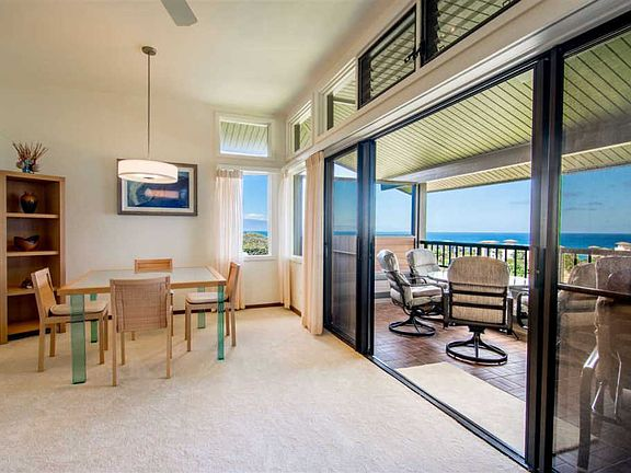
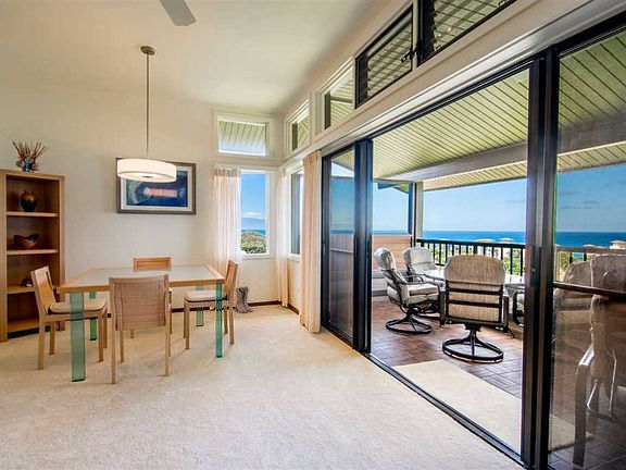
+ boots [234,285,254,313]
